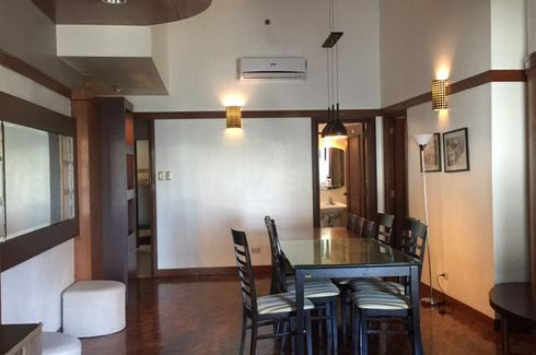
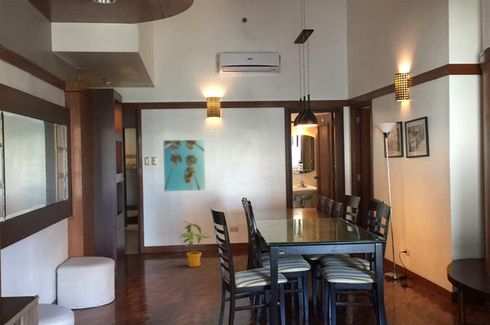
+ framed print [162,138,207,193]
+ house plant [179,220,216,268]
